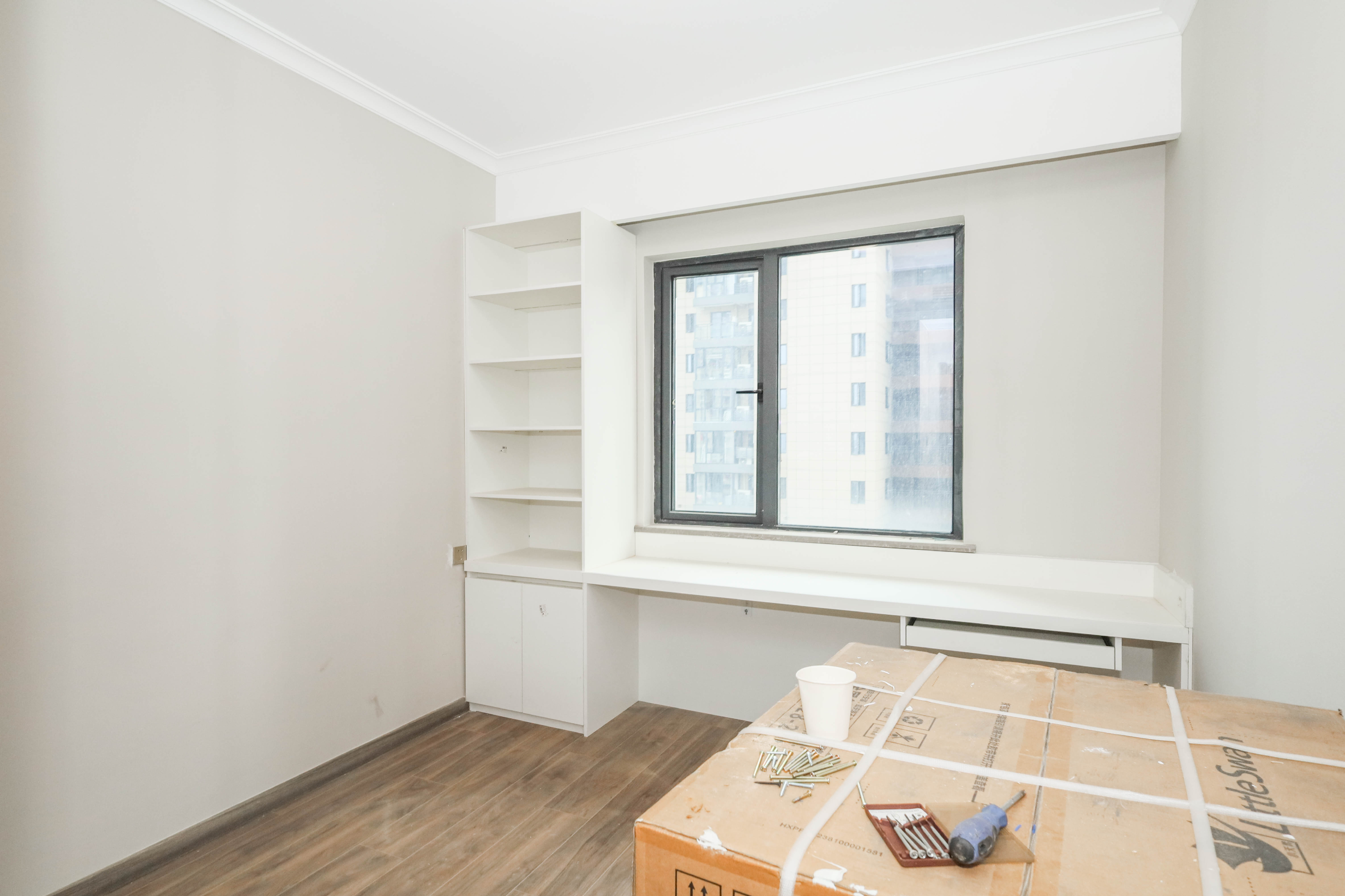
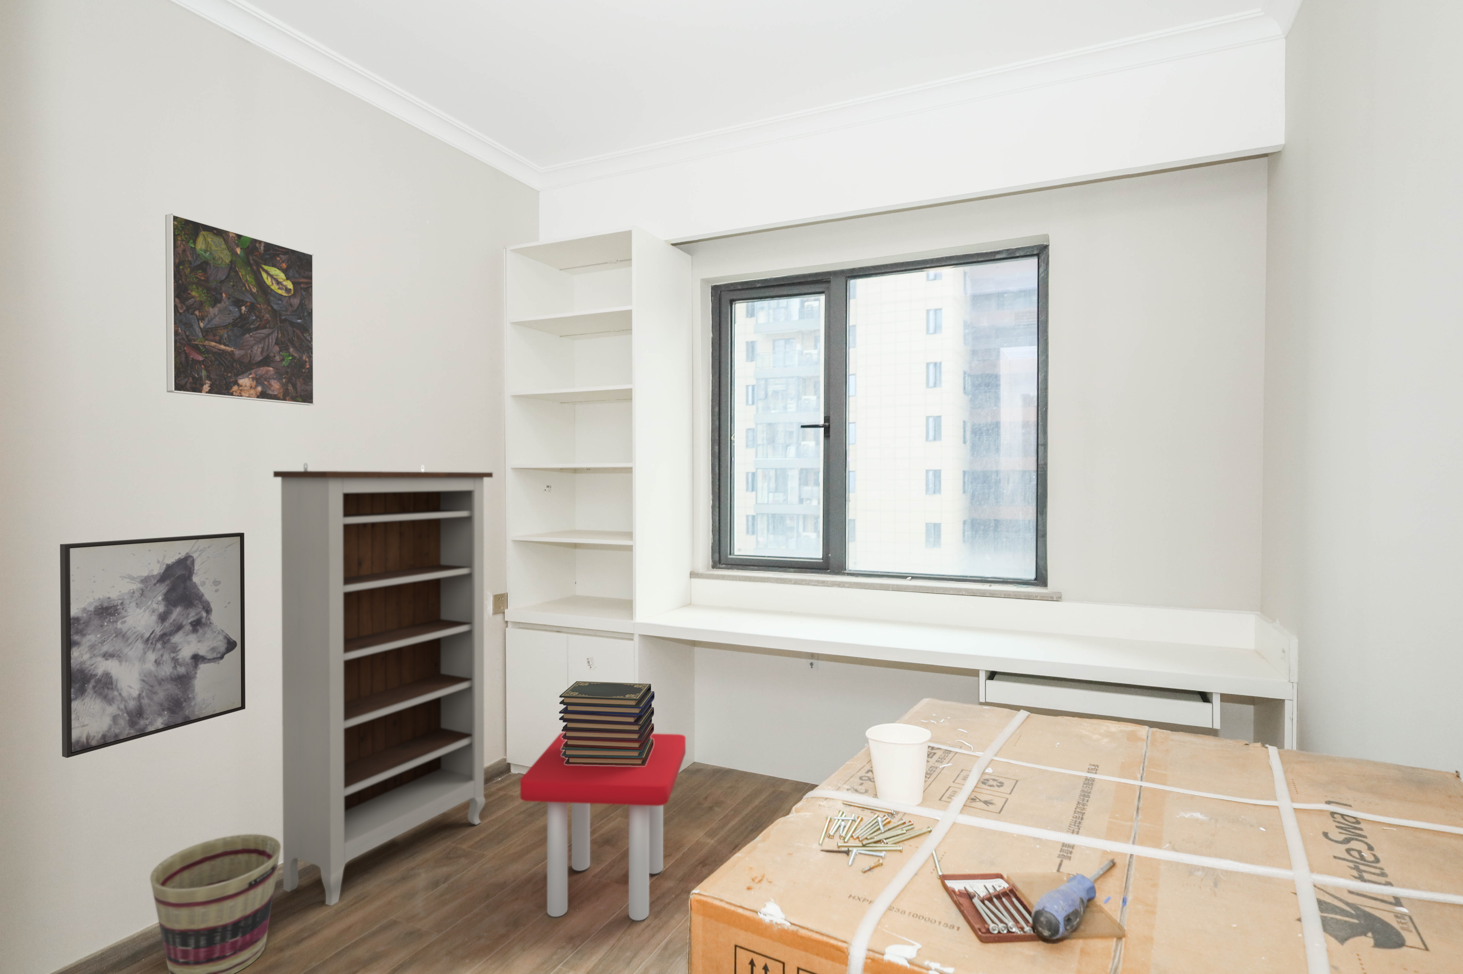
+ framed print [165,213,314,405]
+ book stack [559,680,655,766]
+ stool [520,732,686,921]
+ wall art [60,533,246,759]
+ bookshelf [273,463,493,907]
+ basket [150,834,281,974]
